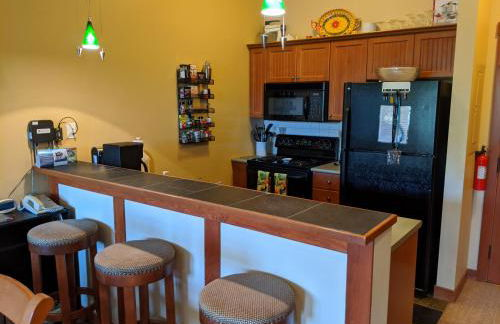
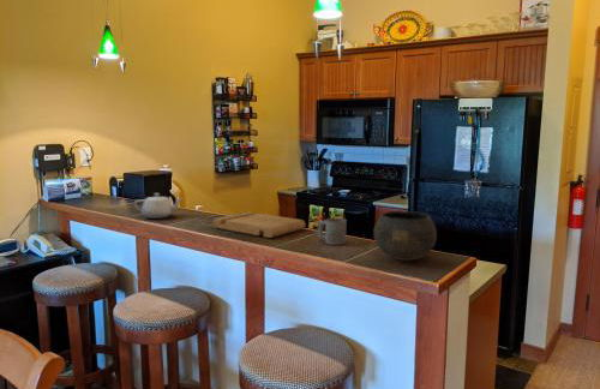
+ mug [316,217,347,246]
+ bowl [373,210,438,262]
+ cutting board [211,211,306,239]
+ teapot [133,192,184,220]
